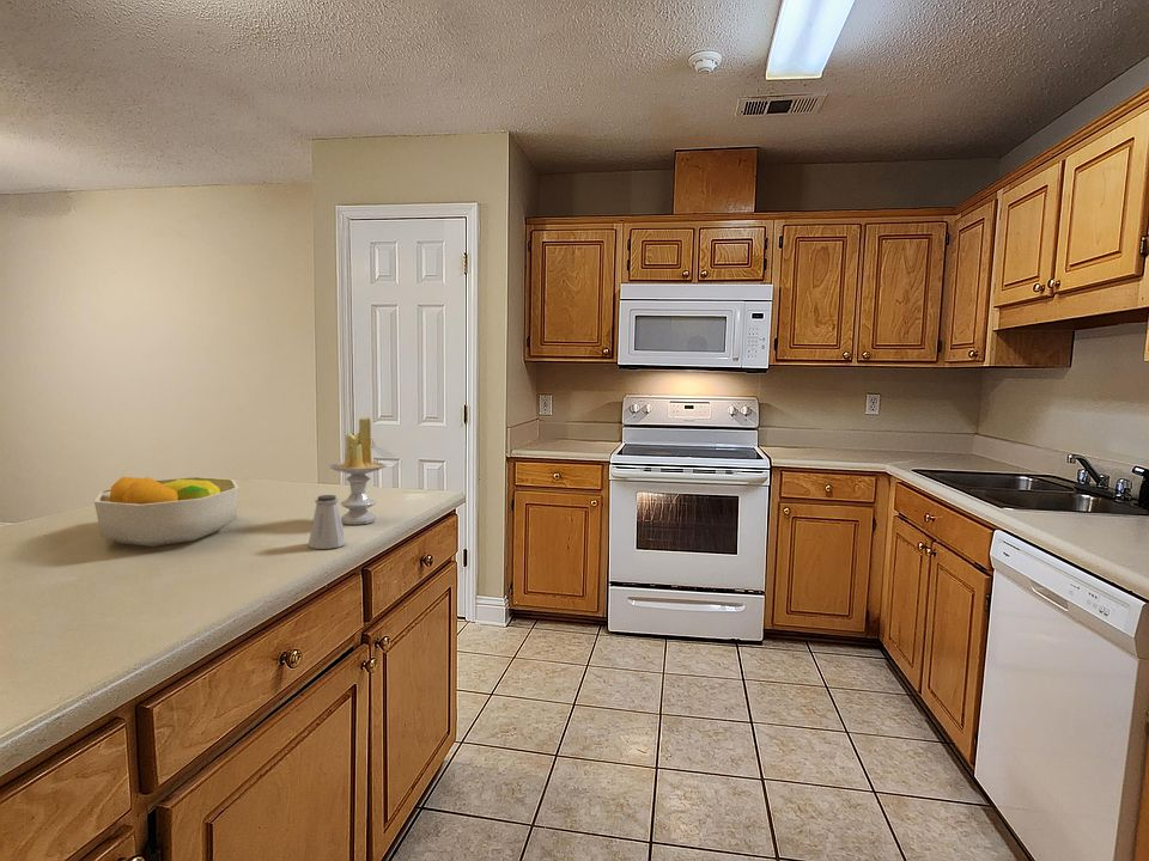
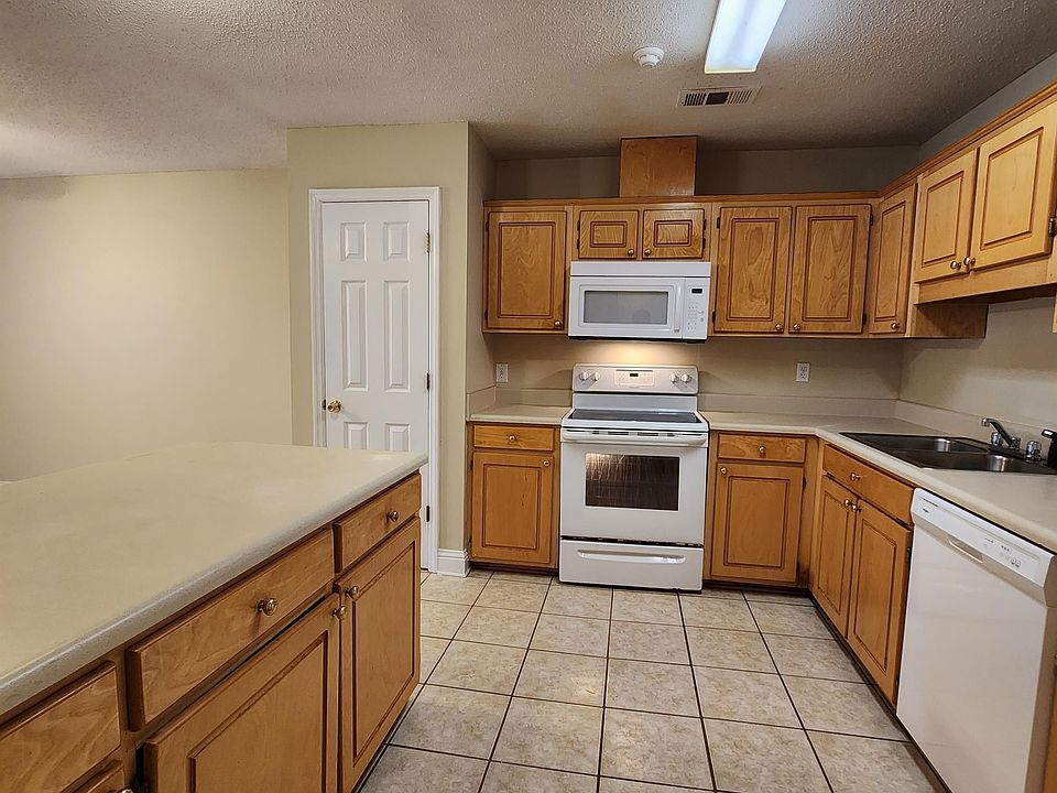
- candle [328,416,388,525]
- fruit bowl [93,476,241,548]
- saltshaker [308,494,347,550]
